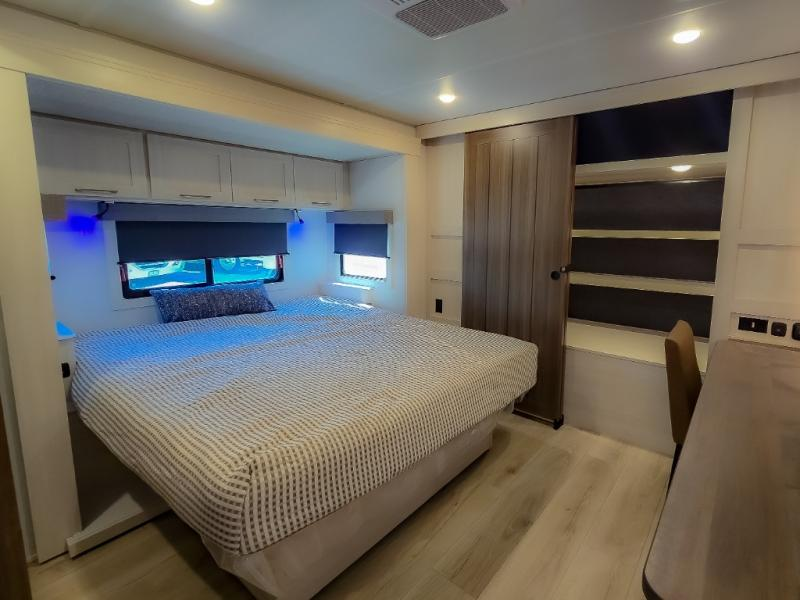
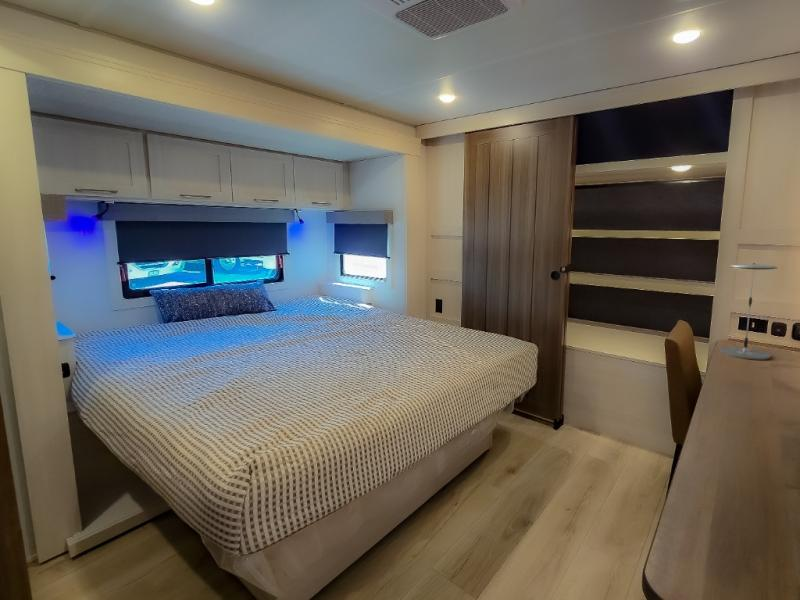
+ desk lamp [719,262,779,361]
